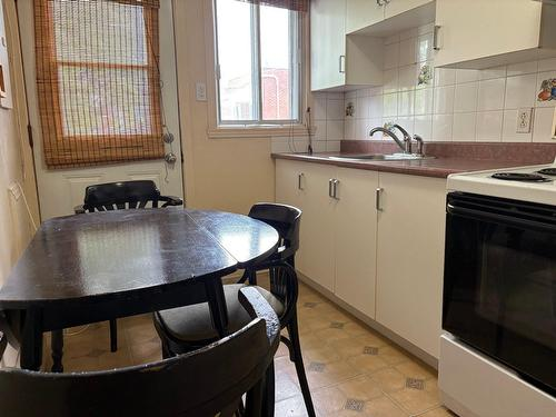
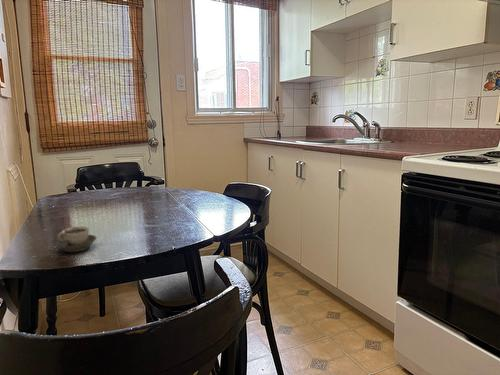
+ cup [55,225,97,253]
